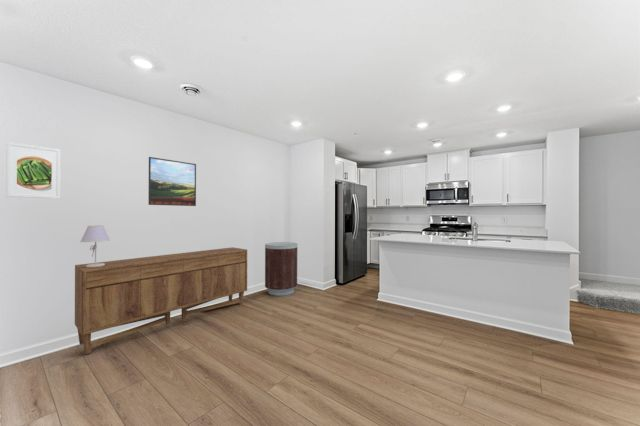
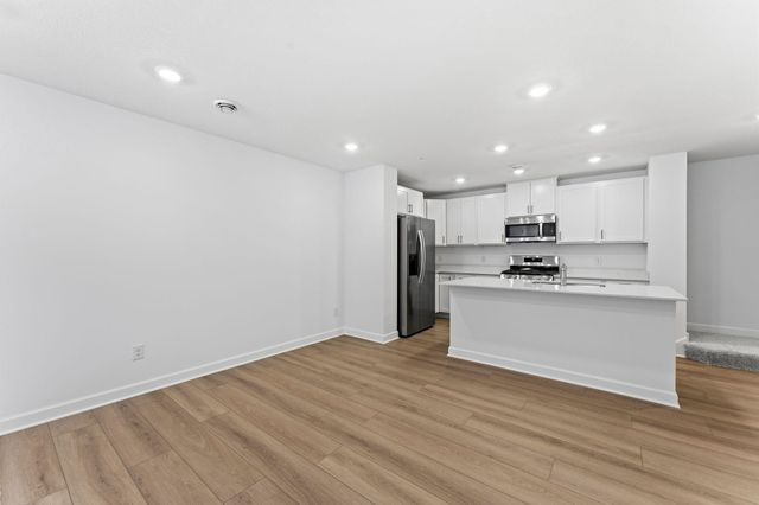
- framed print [5,141,62,200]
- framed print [147,156,197,207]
- table lamp [79,225,111,268]
- trash can [264,241,298,297]
- sideboard [74,246,248,355]
